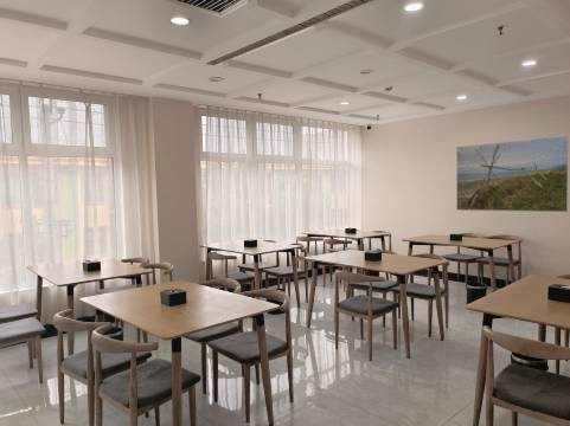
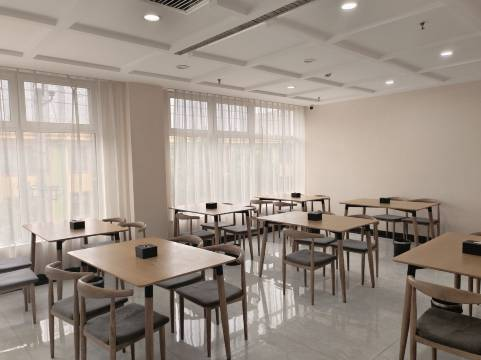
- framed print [455,135,570,213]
